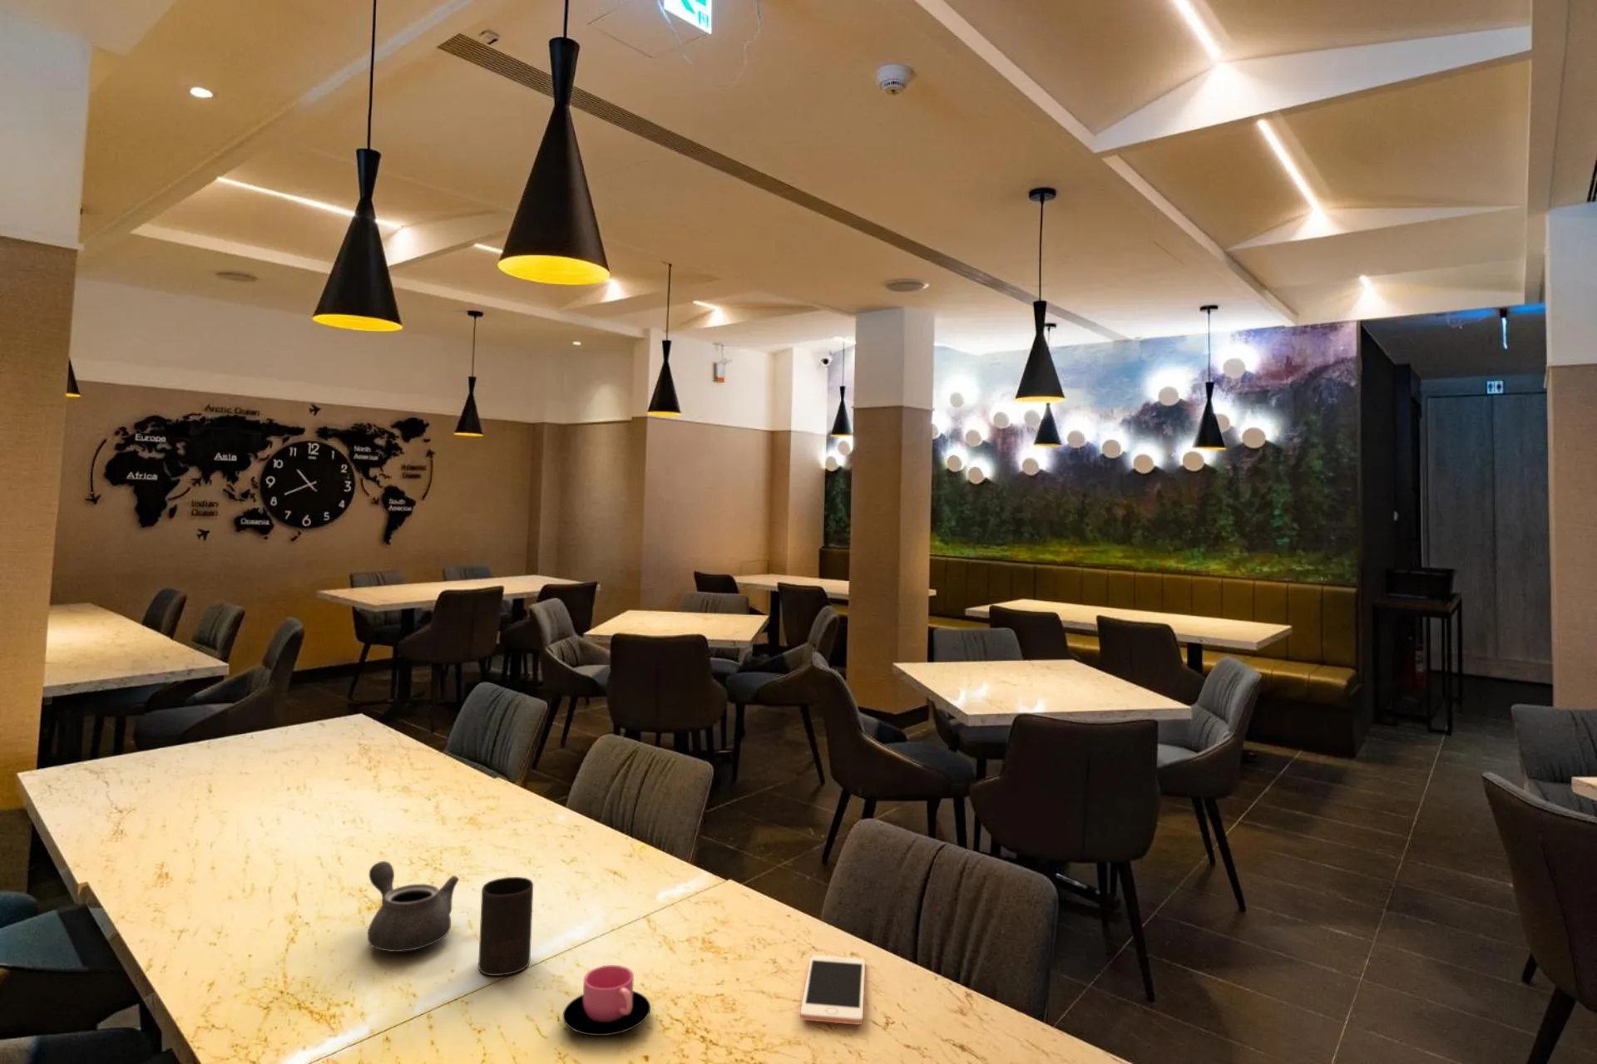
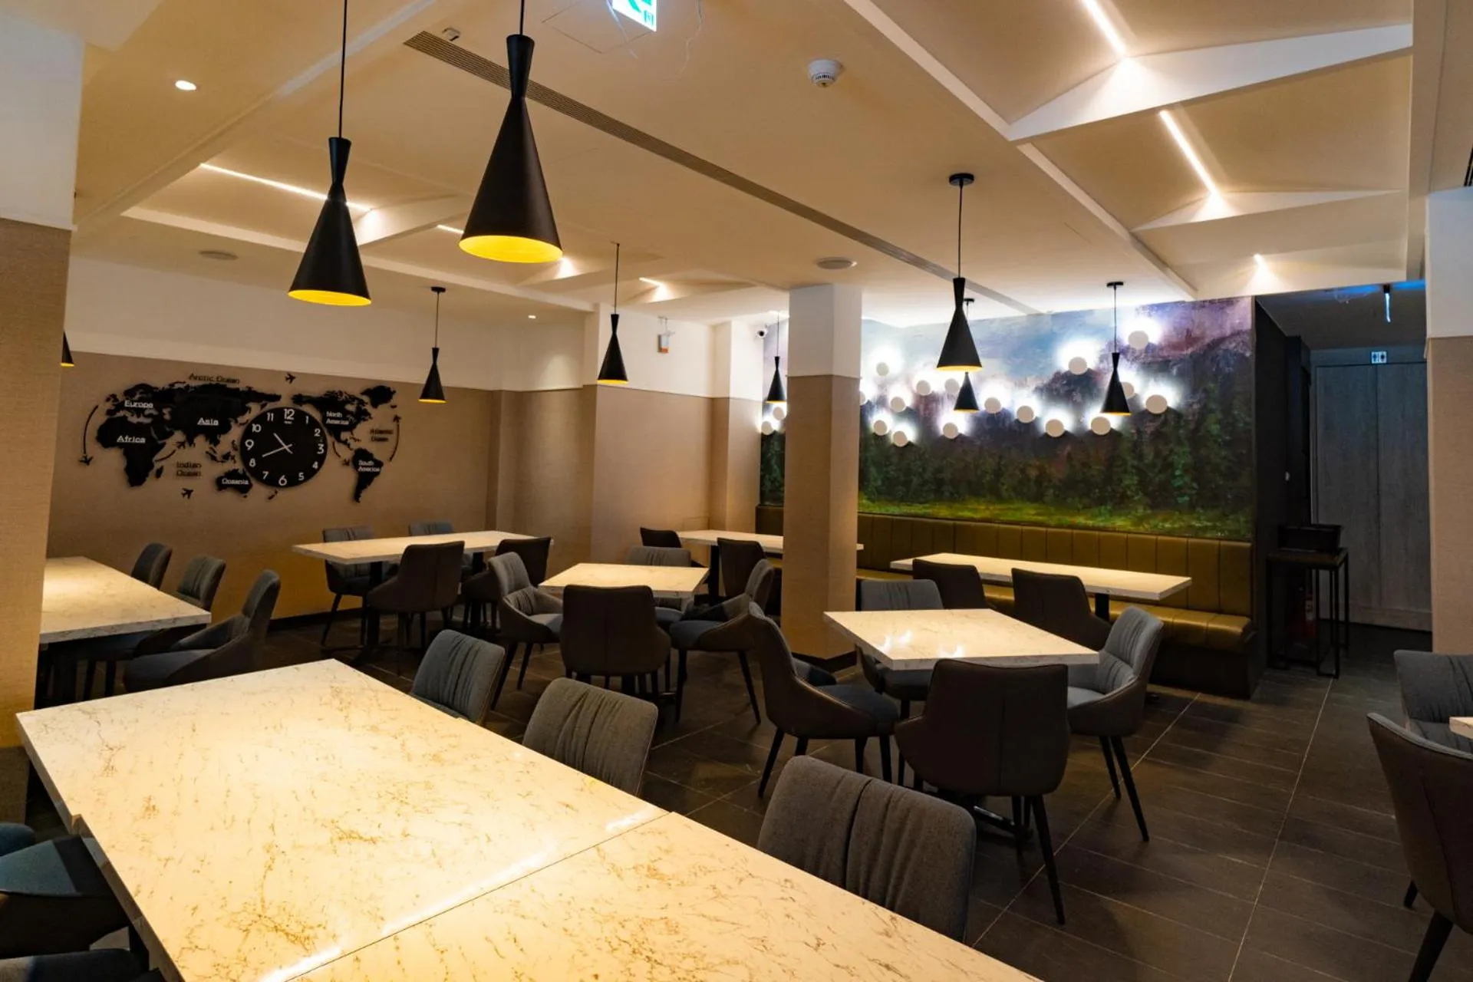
- cup [562,964,651,1037]
- cup [478,876,534,977]
- cell phone [800,955,866,1025]
- teapot [367,860,460,952]
